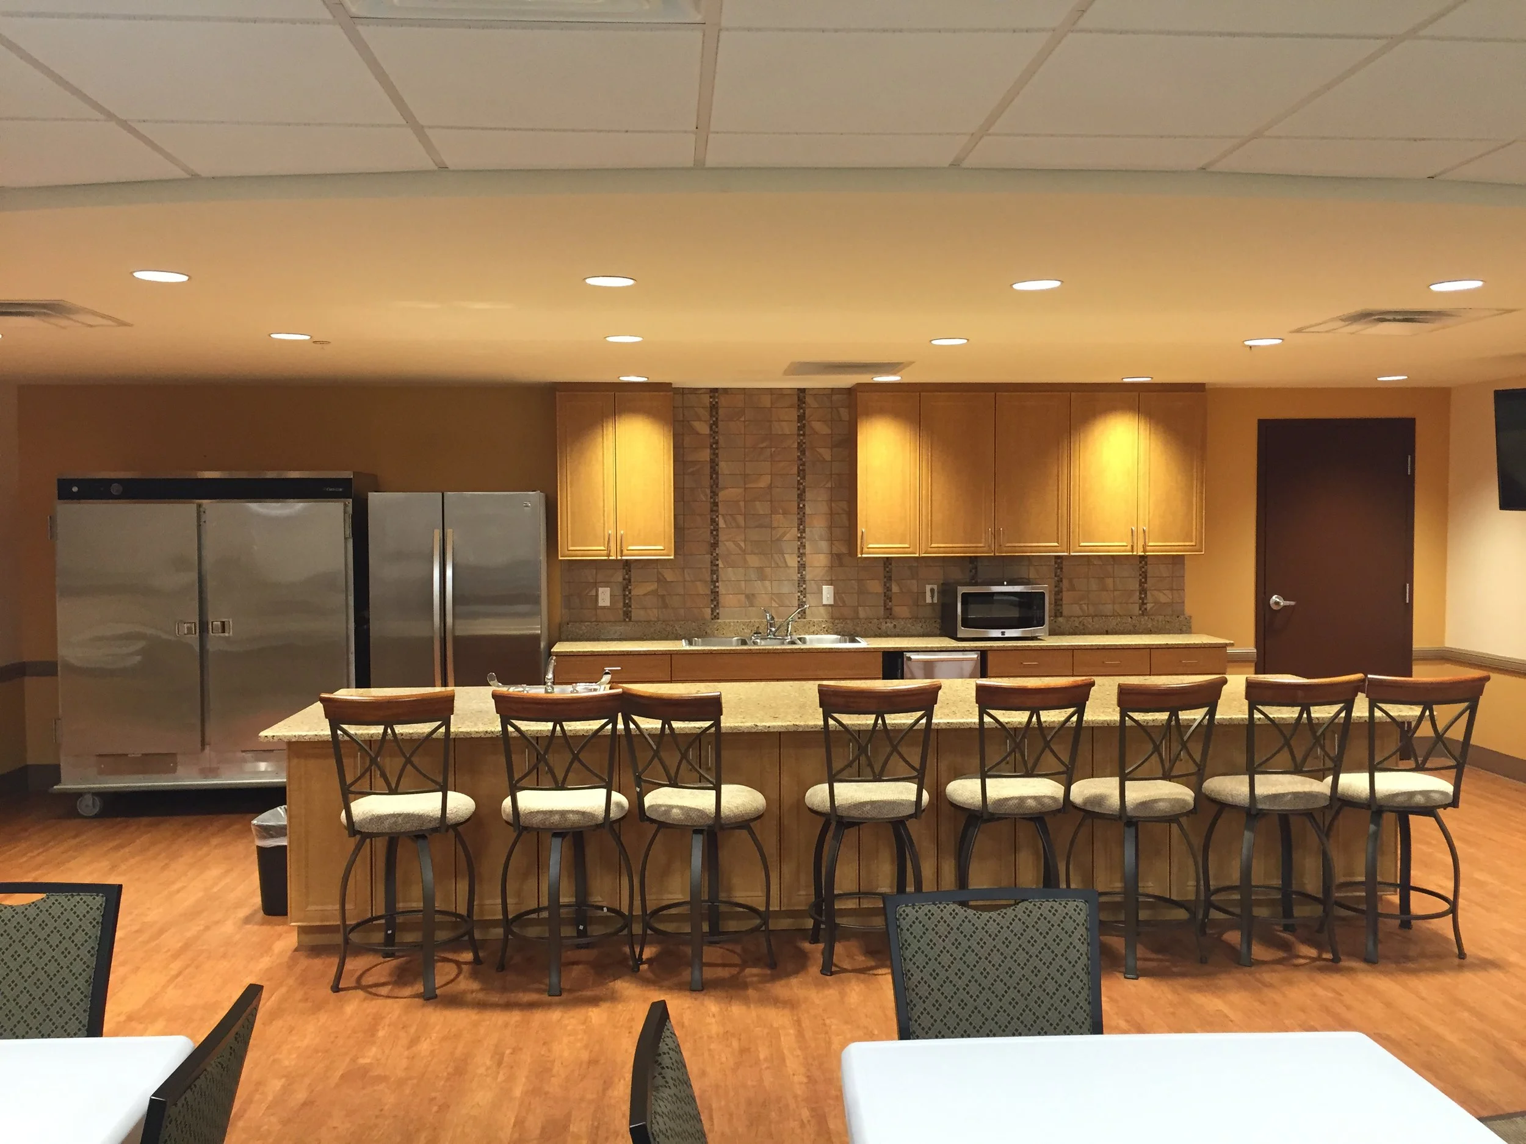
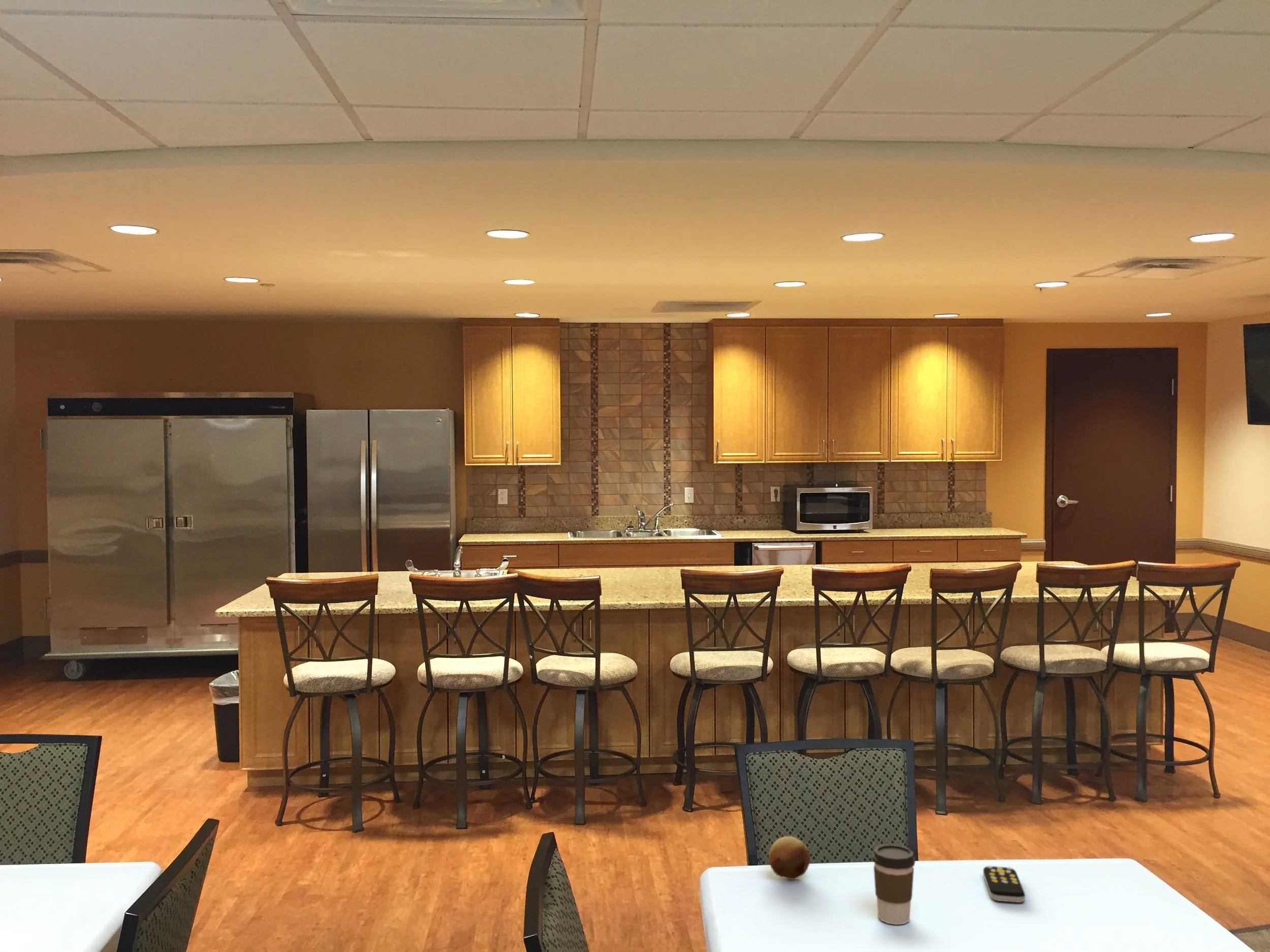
+ coffee cup [872,844,916,925]
+ fruit [768,836,811,880]
+ remote control [982,865,1026,903]
